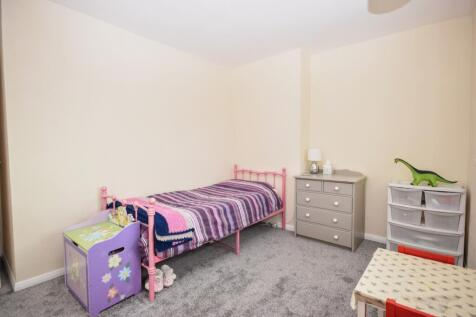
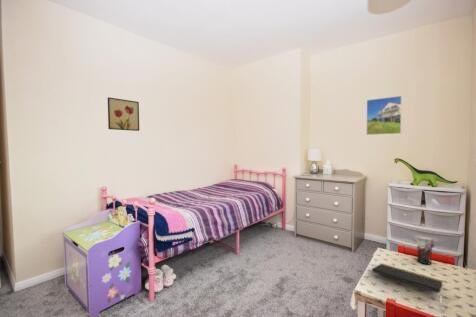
+ notepad [371,263,444,295]
+ pen holder [414,237,436,266]
+ wall art [107,96,140,132]
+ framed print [365,95,403,136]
